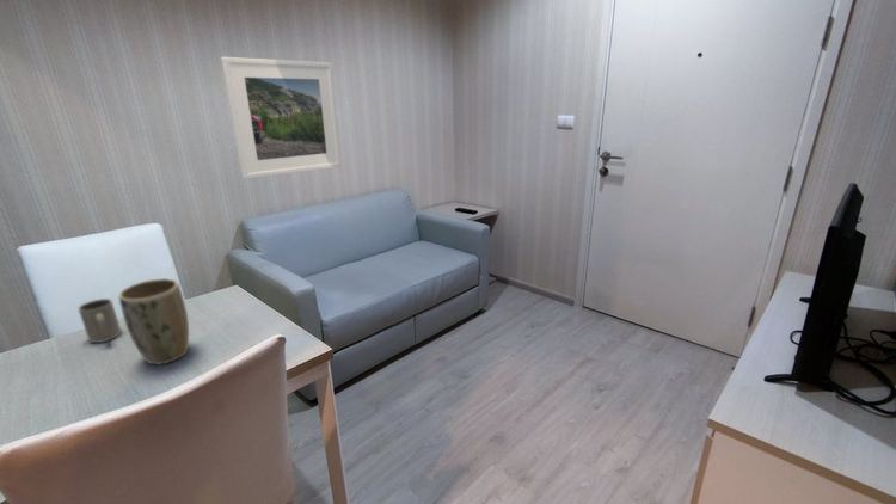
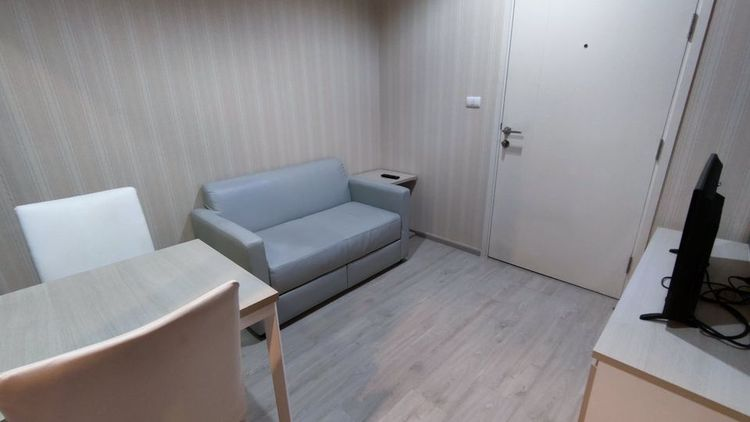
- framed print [220,56,343,180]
- plant pot [117,277,190,365]
- mug [78,297,122,344]
